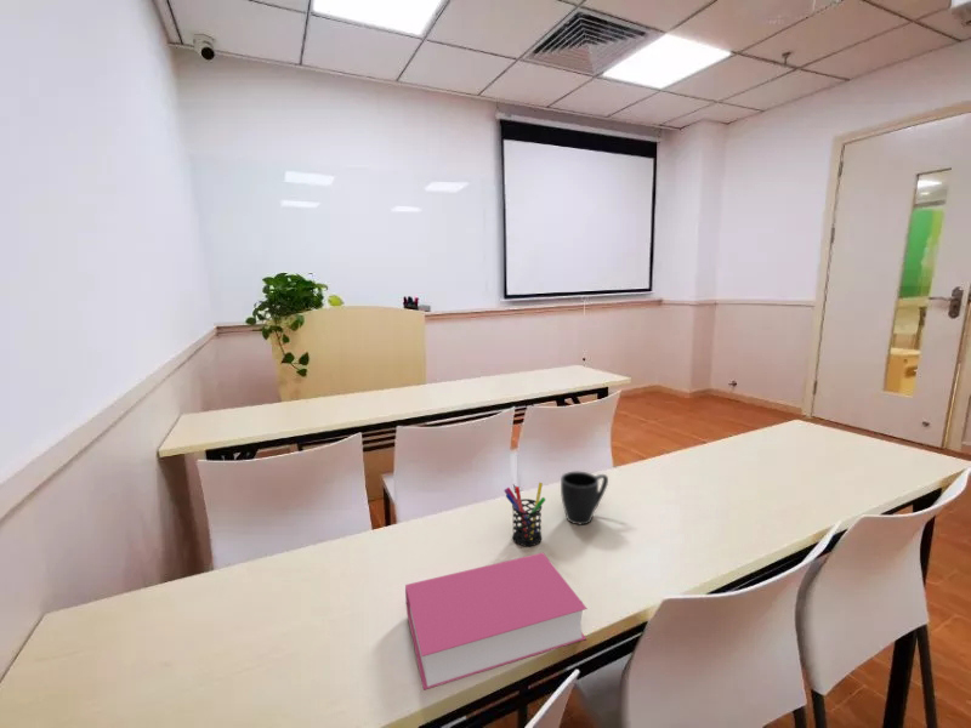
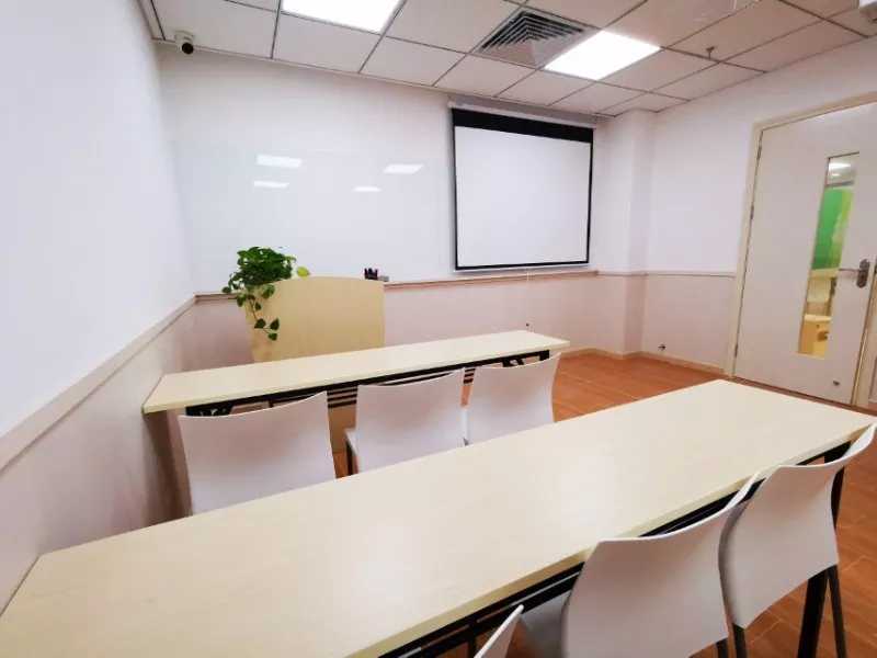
- pen holder [502,482,546,547]
- book [404,551,589,692]
- mug [560,471,609,525]
